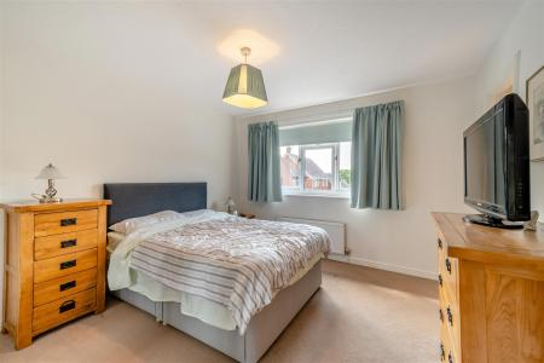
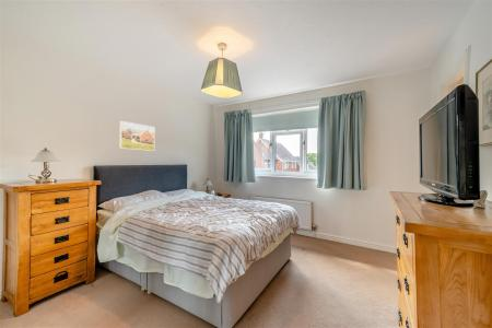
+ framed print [119,120,156,152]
